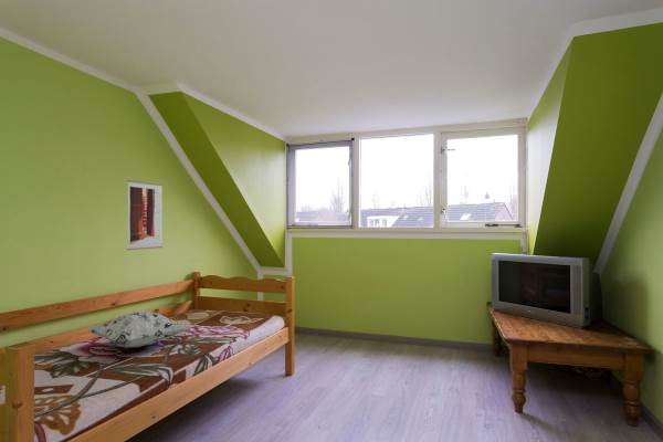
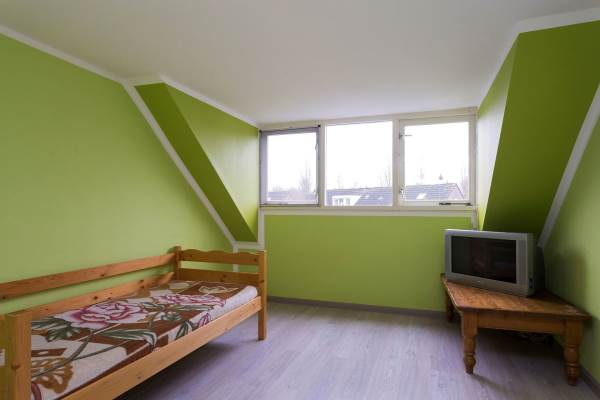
- wall art [126,179,164,251]
- decorative pillow [85,309,191,349]
